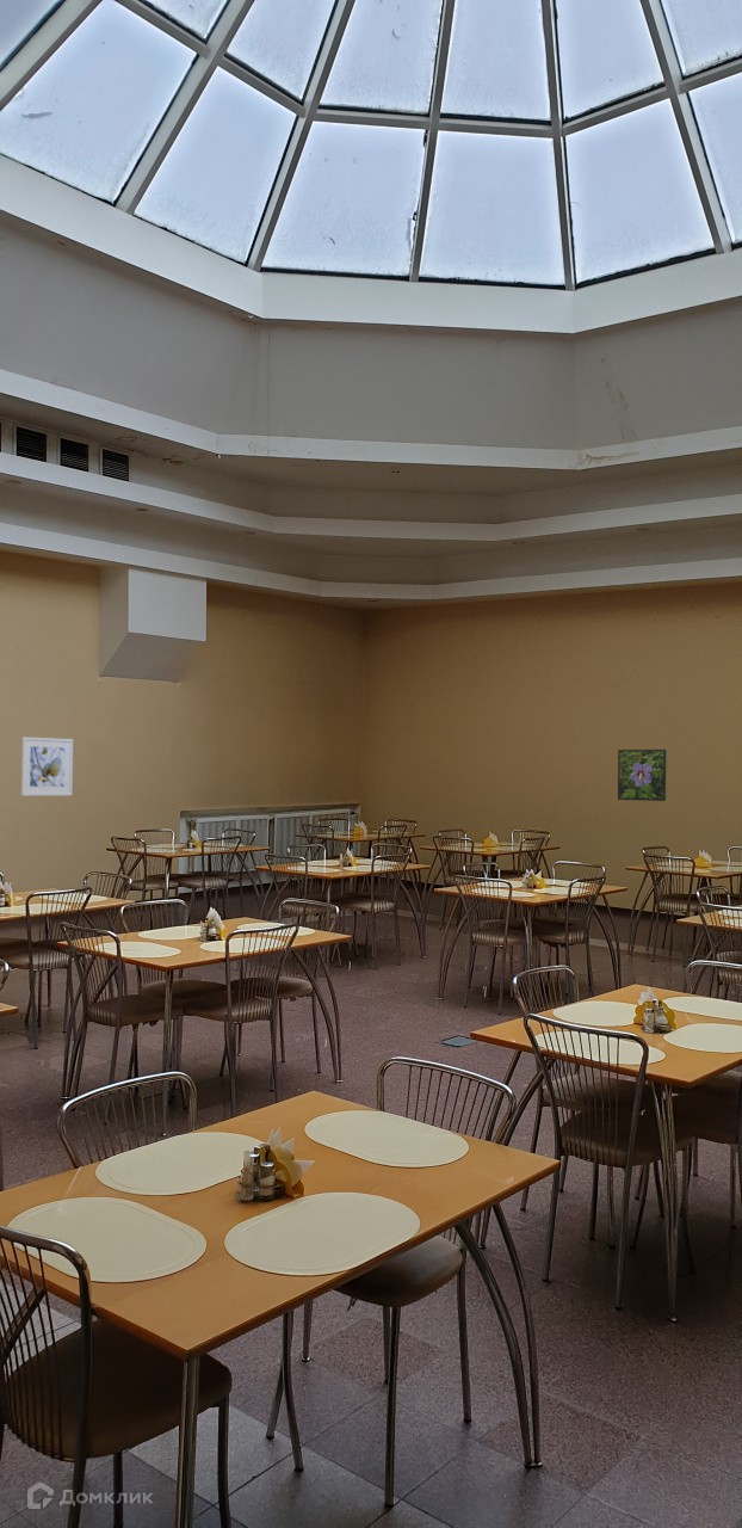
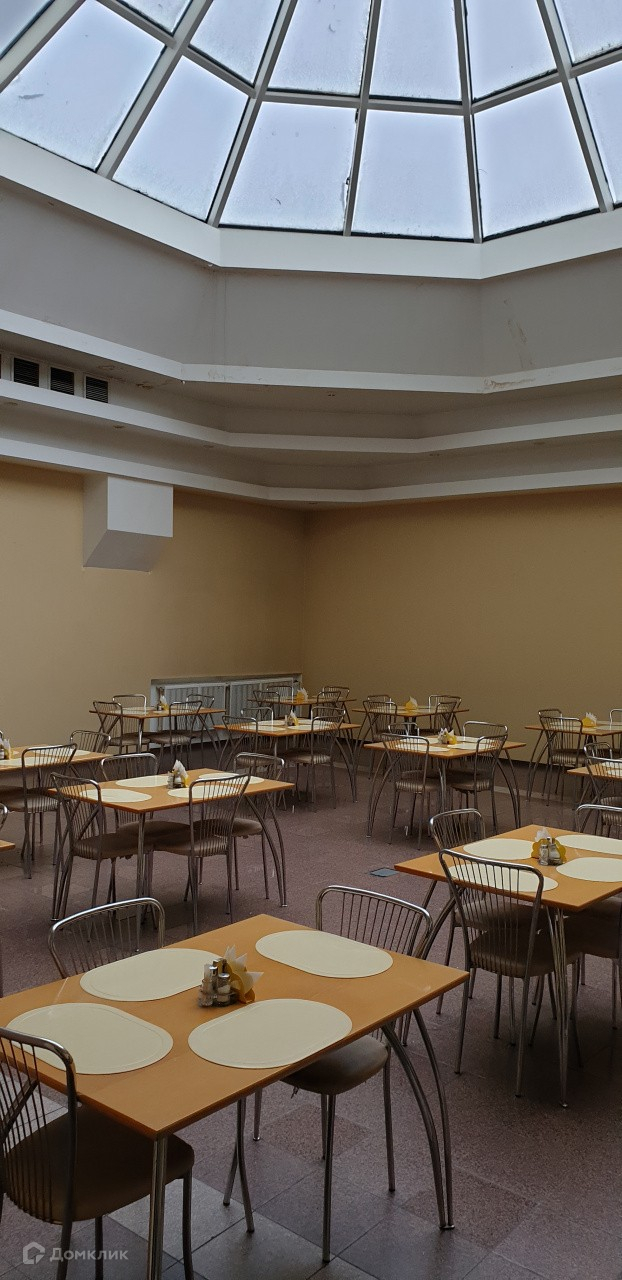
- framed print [19,735,74,797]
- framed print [617,748,667,802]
